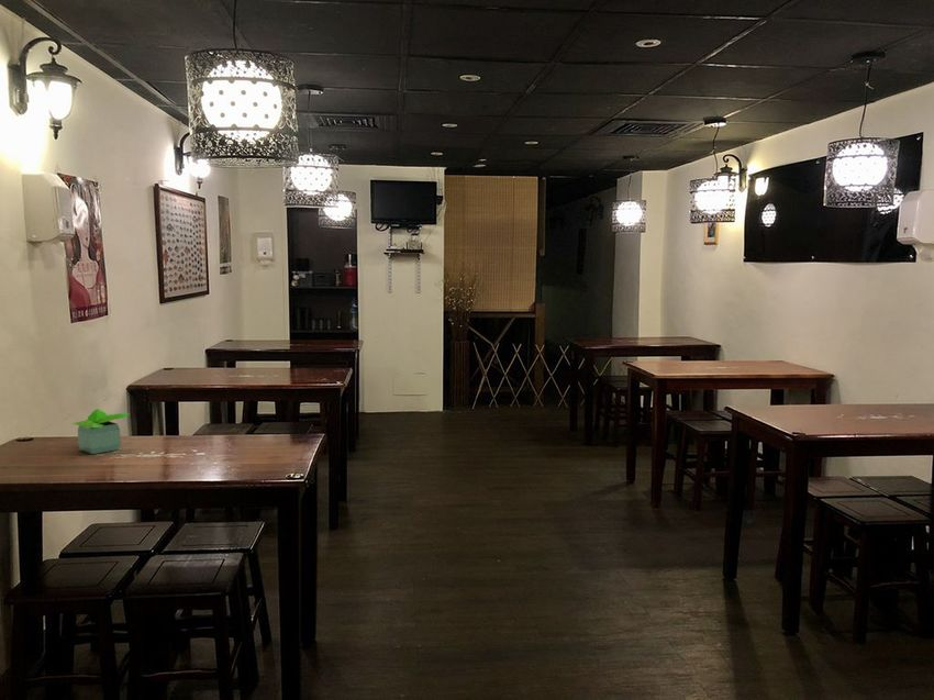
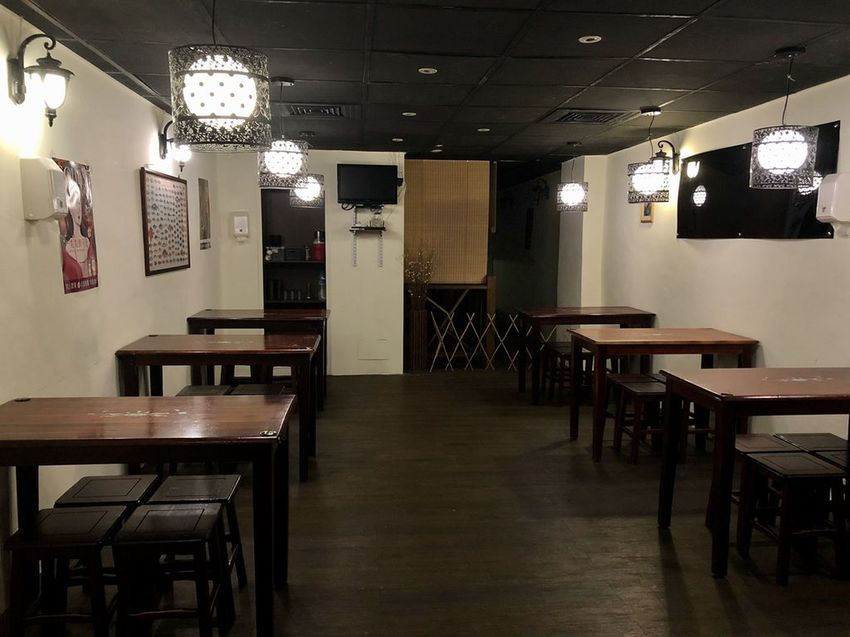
- potted plant [71,408,131,455]
